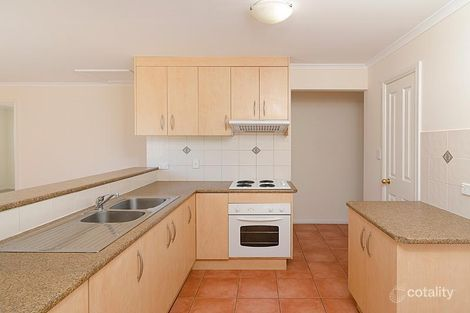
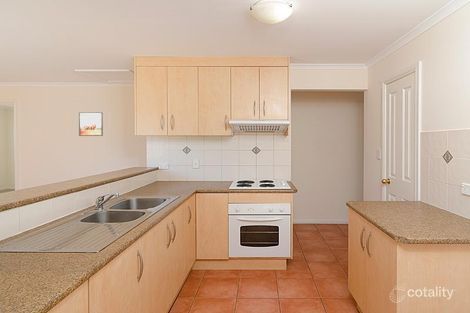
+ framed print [78,111,104,137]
